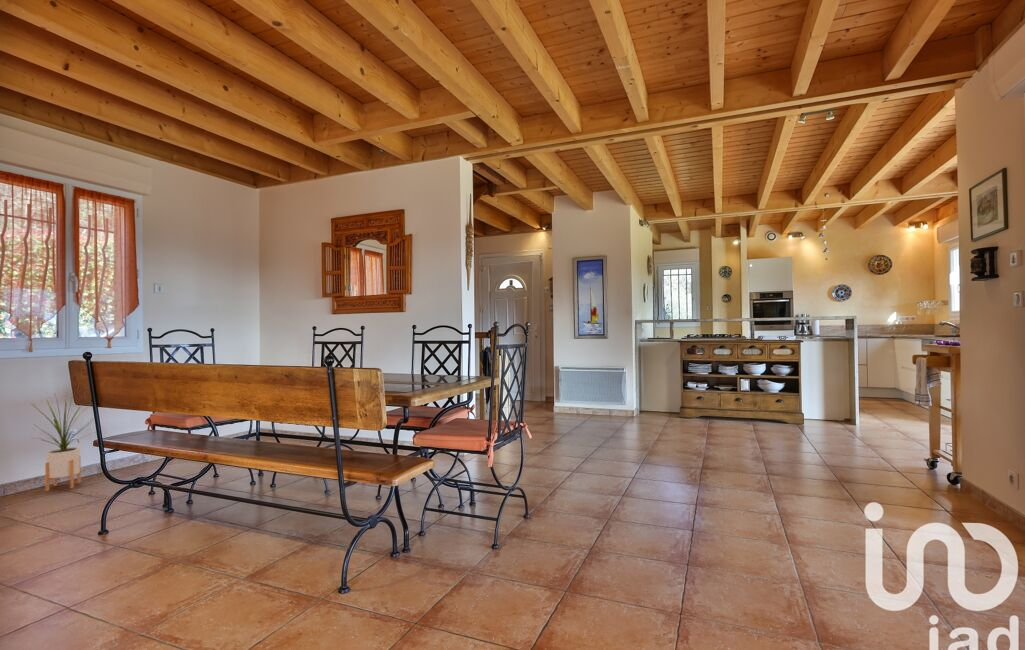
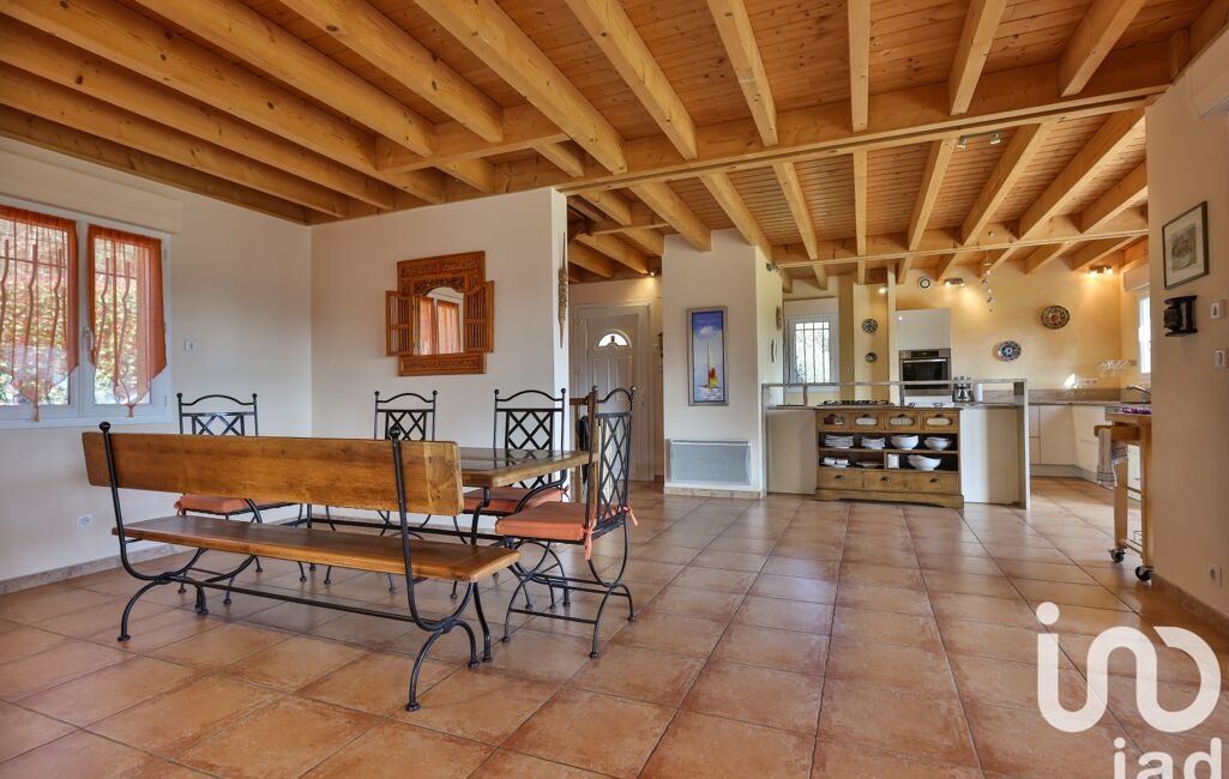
- house plant [29,390,97,492]
